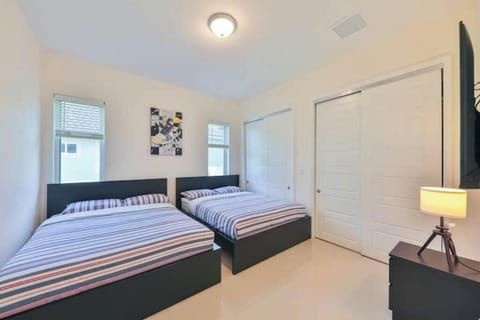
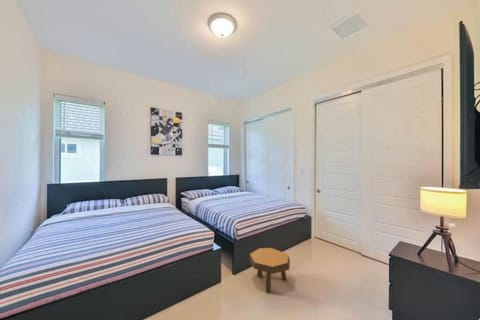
+ footstool [249,247,291,294]
